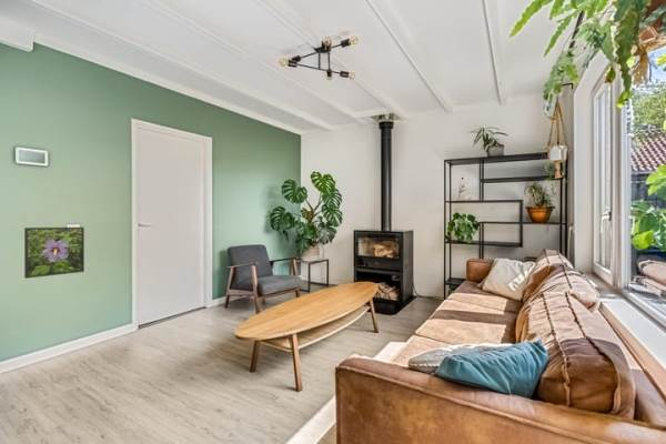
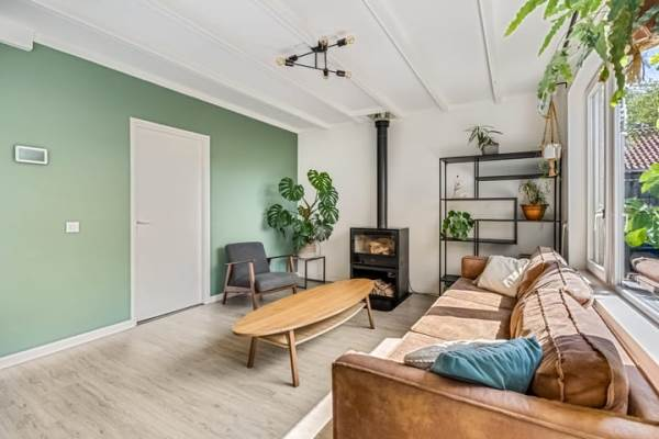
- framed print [23,226,85,280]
